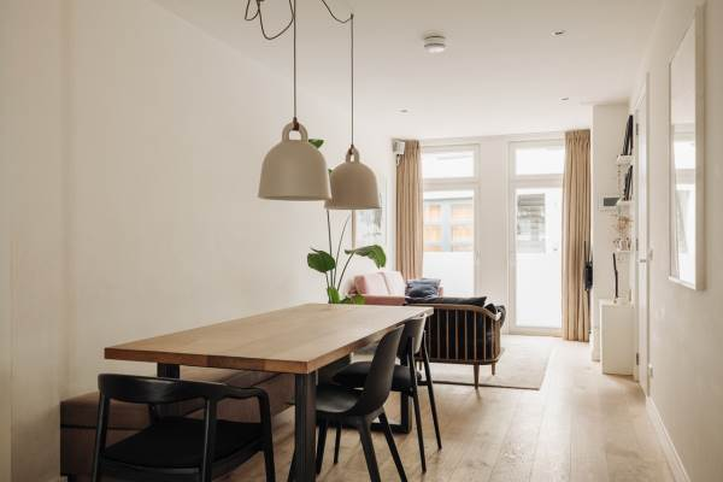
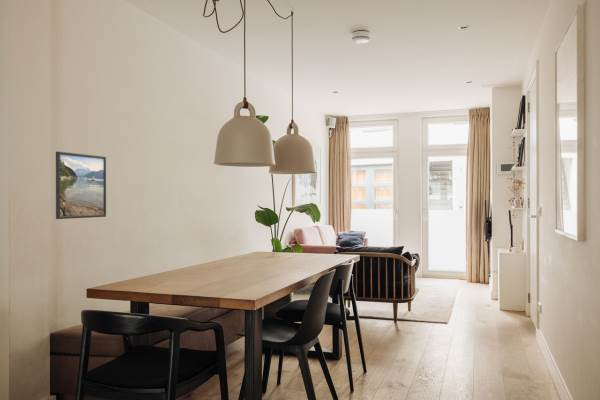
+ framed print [55,150,107,220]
